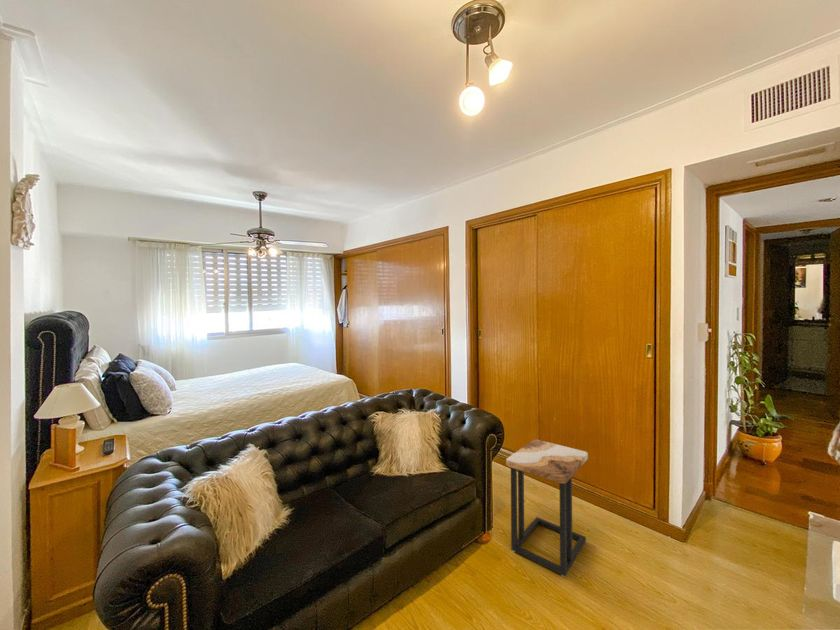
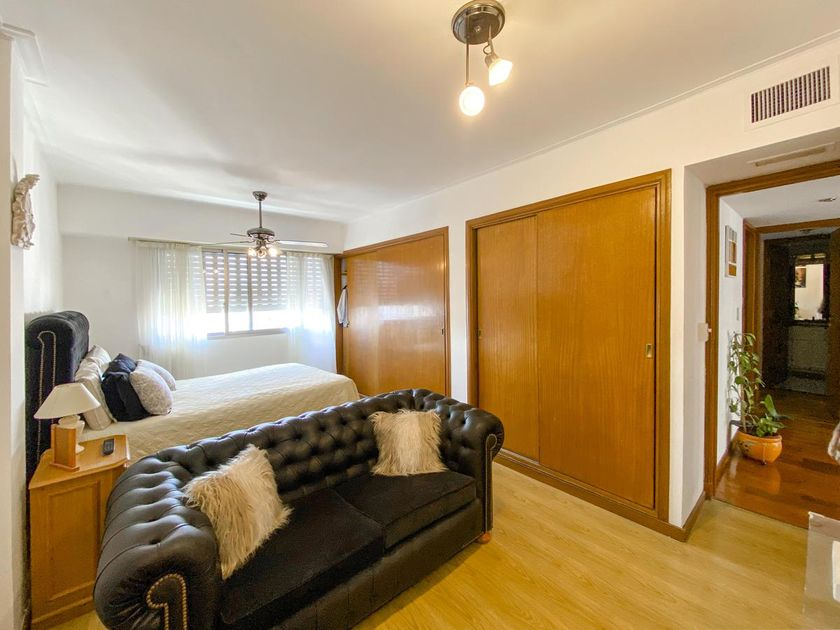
- side table [505,439,589,578]
